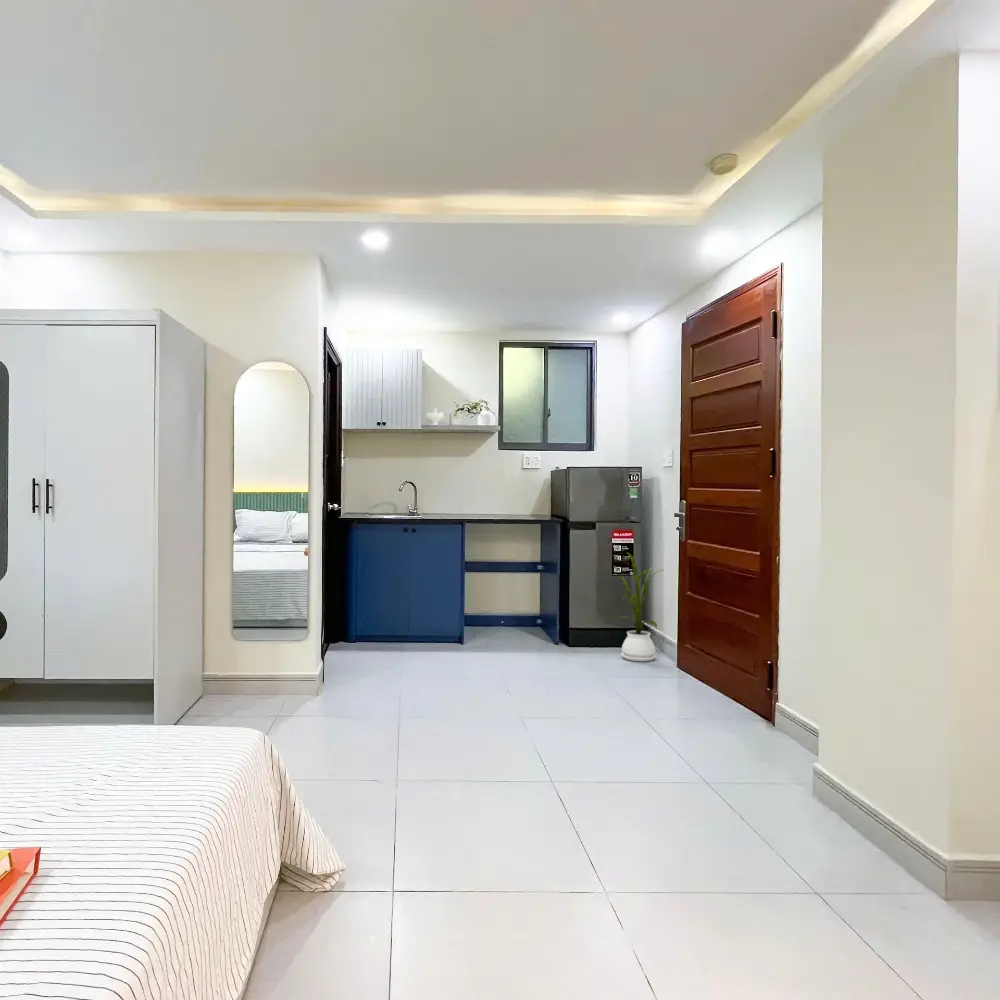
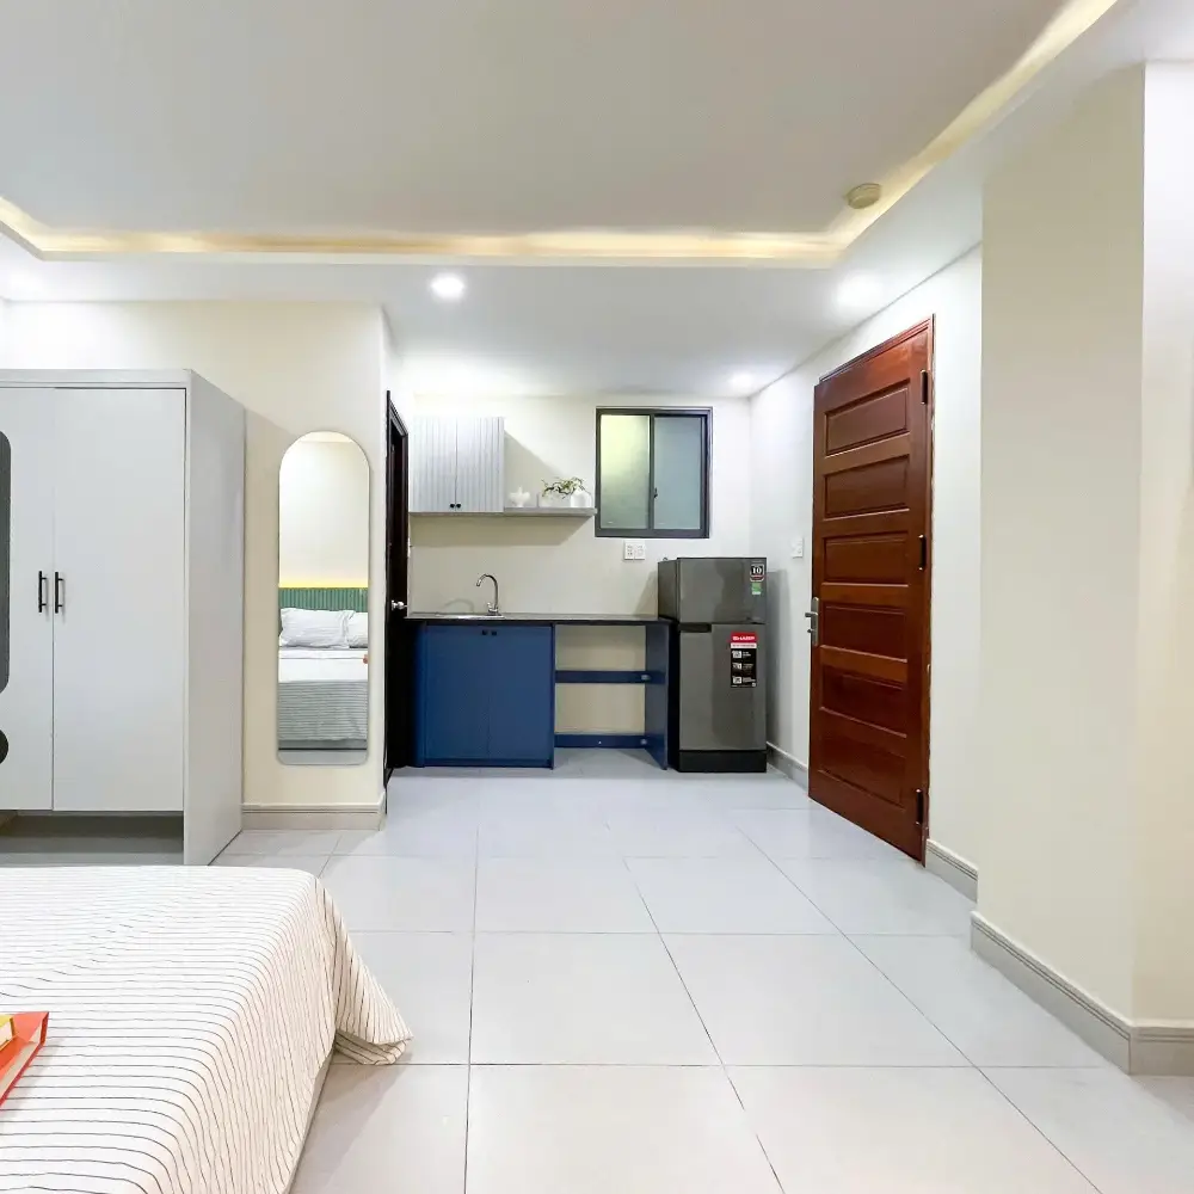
- house plant [615,551,663,662]
